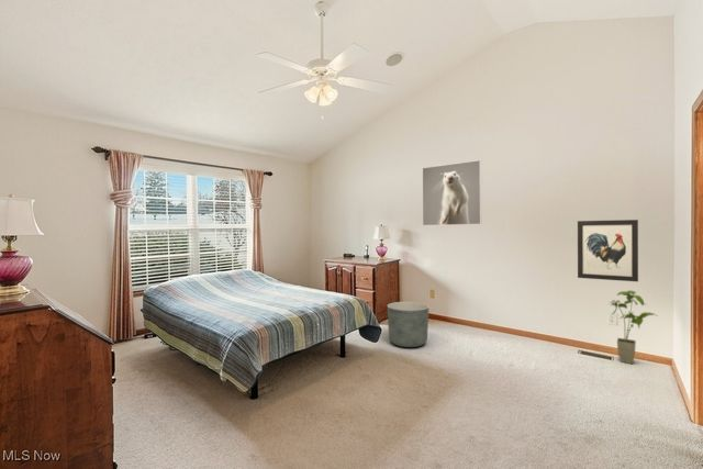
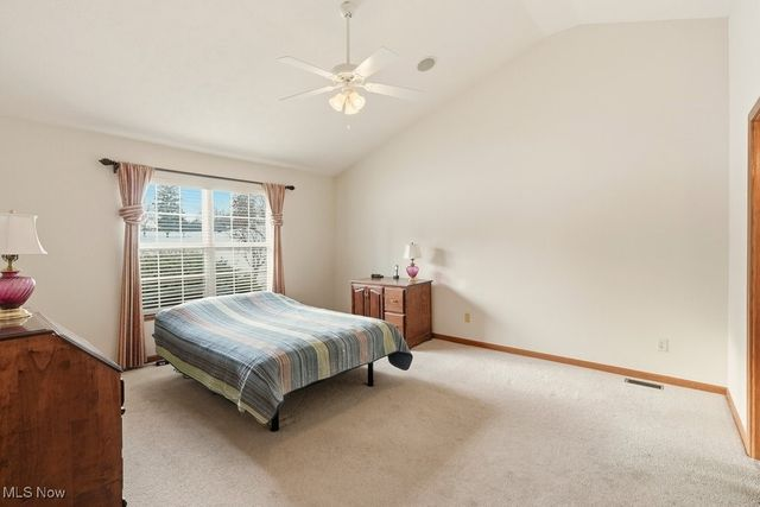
- wall art [577,219,639,282]
- house plant [607,290,657,365]
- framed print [422,159,482,226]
- planter [387,301,429,348]
